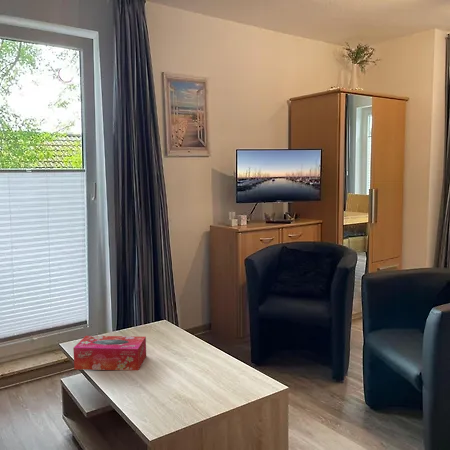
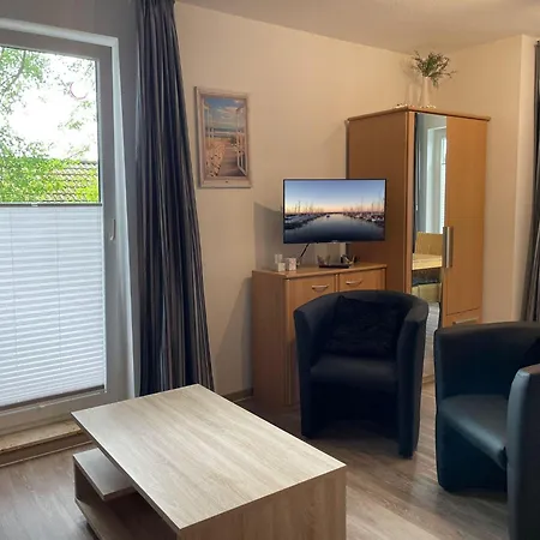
- tissue box [72,335,147,371]
